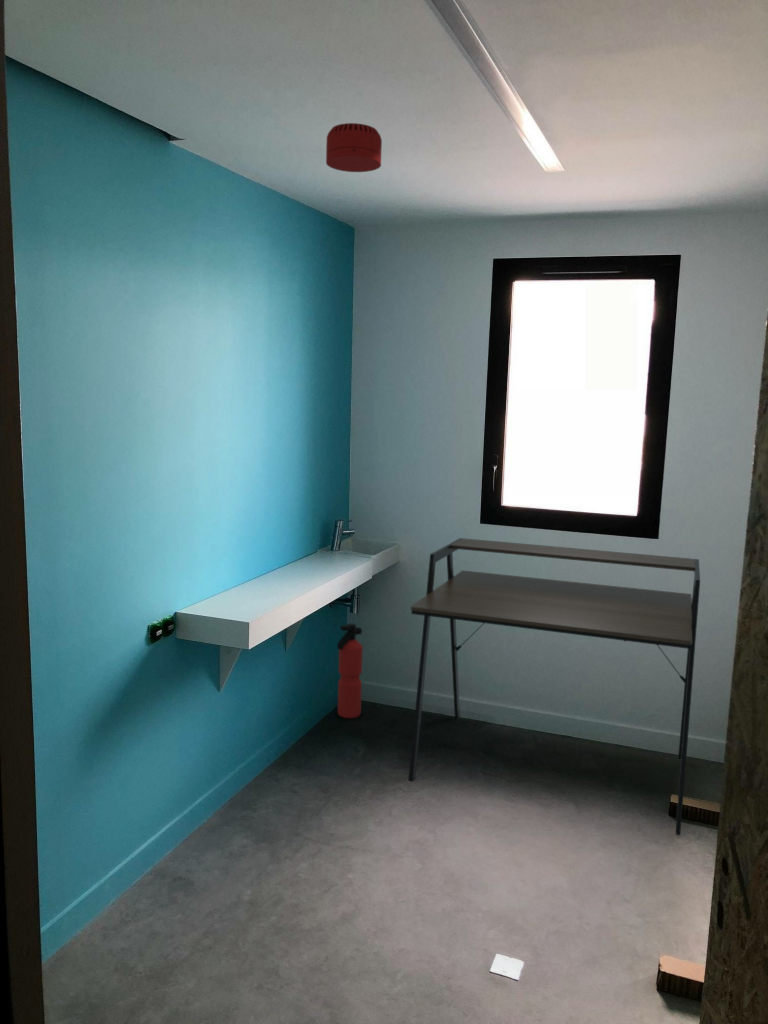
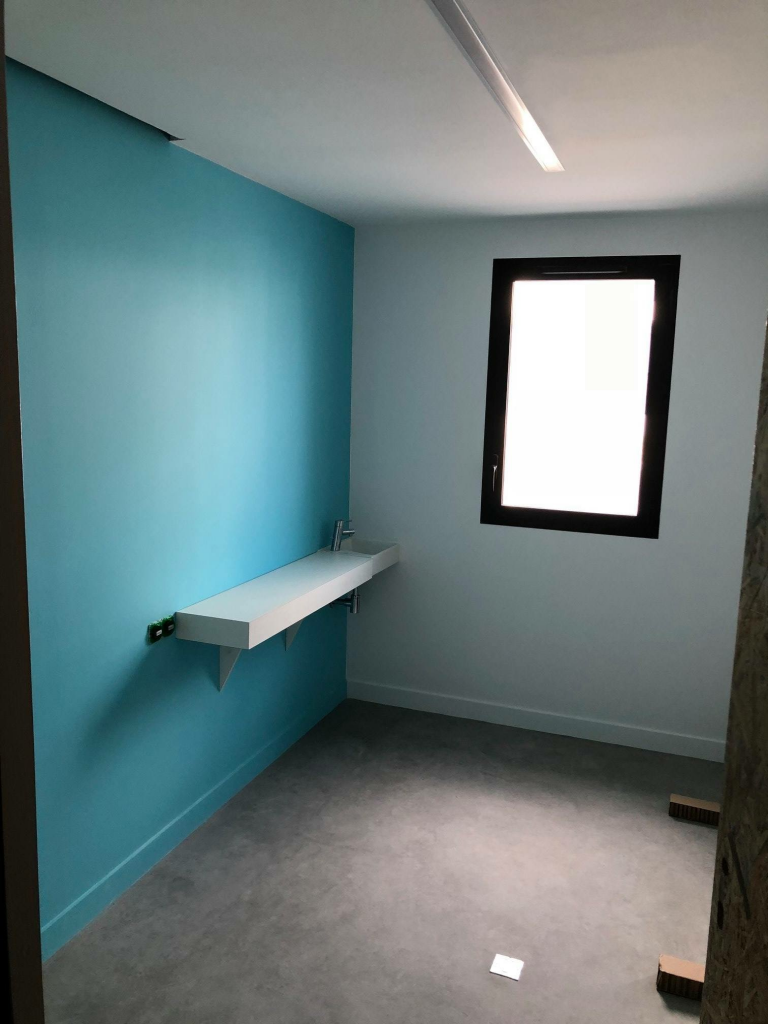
- desk [408,537,701,836]
- fire extinguisher [336,623,364,719]
- smoke detector [325,122,383,173]
